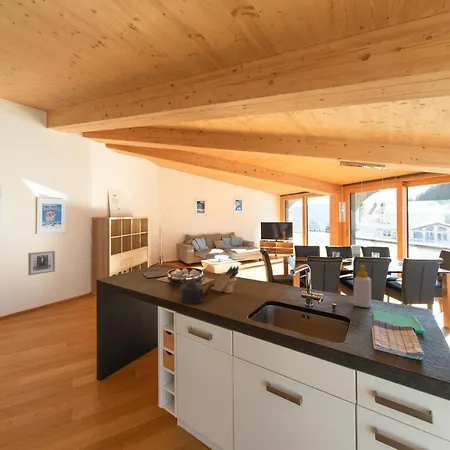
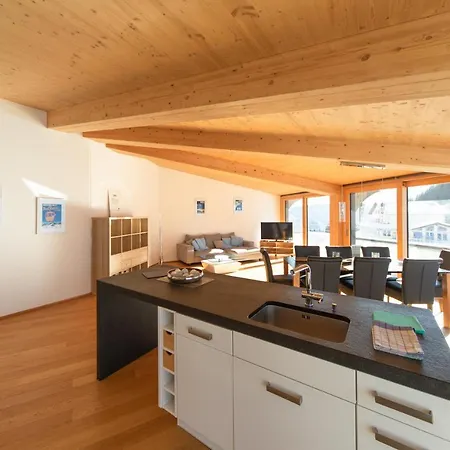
- knife block [210,265,240,294]
- soap bottle [353,264,372,309]
- wall art [27,250,56,276]
- kettle [179,269,215,305]
